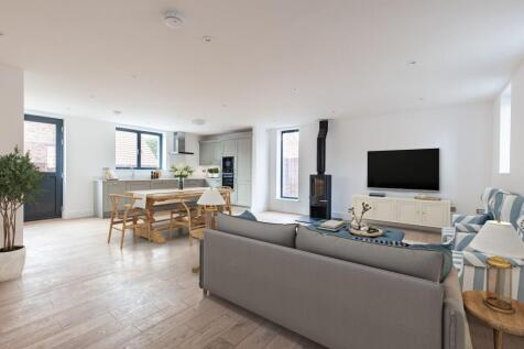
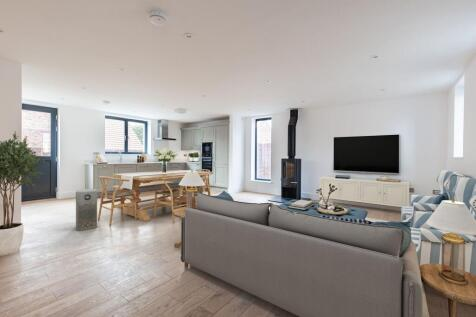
+ air purifier [75,188,98,231]
